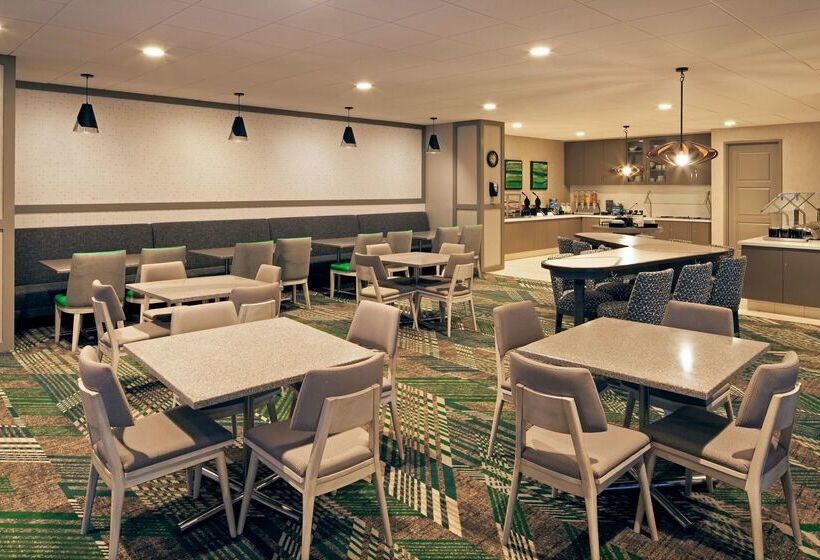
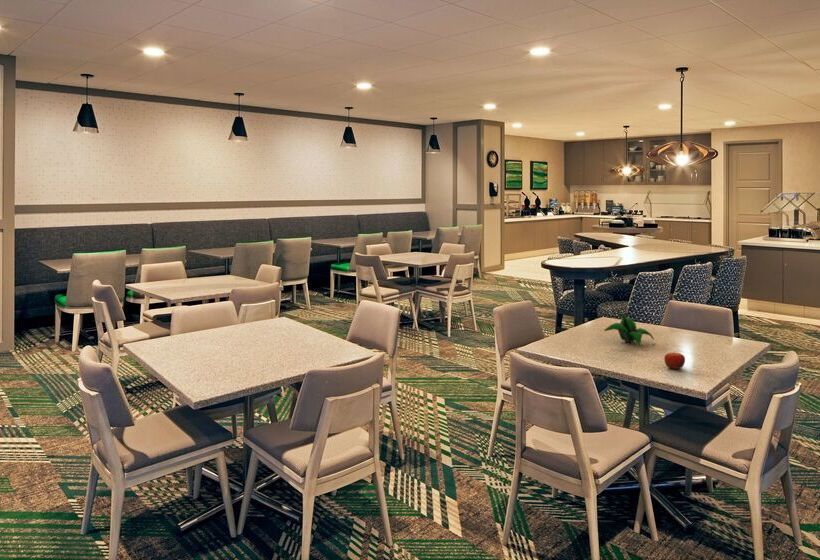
+ fruit [663,351,686,370]
+ succulent plant [603,309,655,346]
